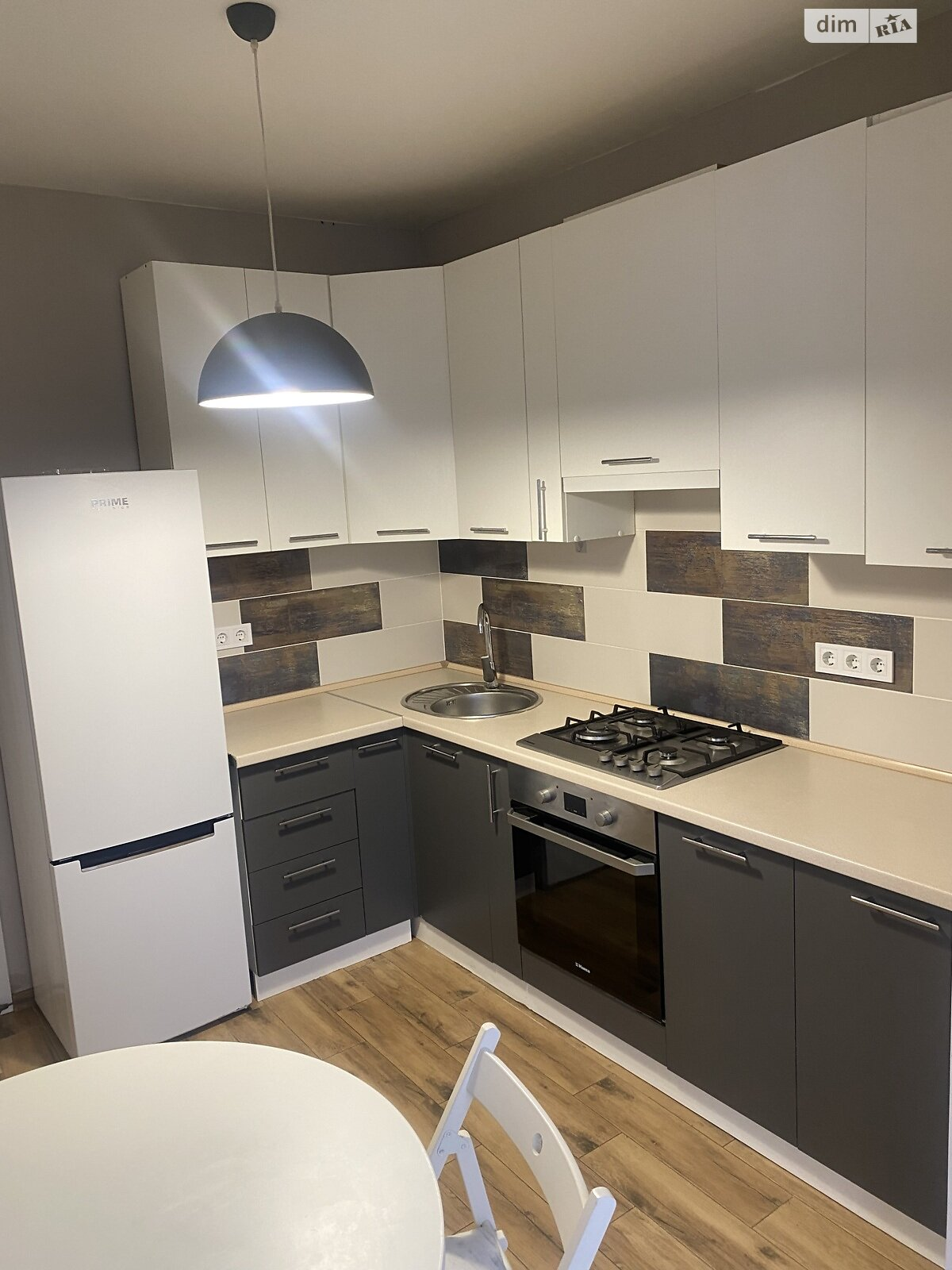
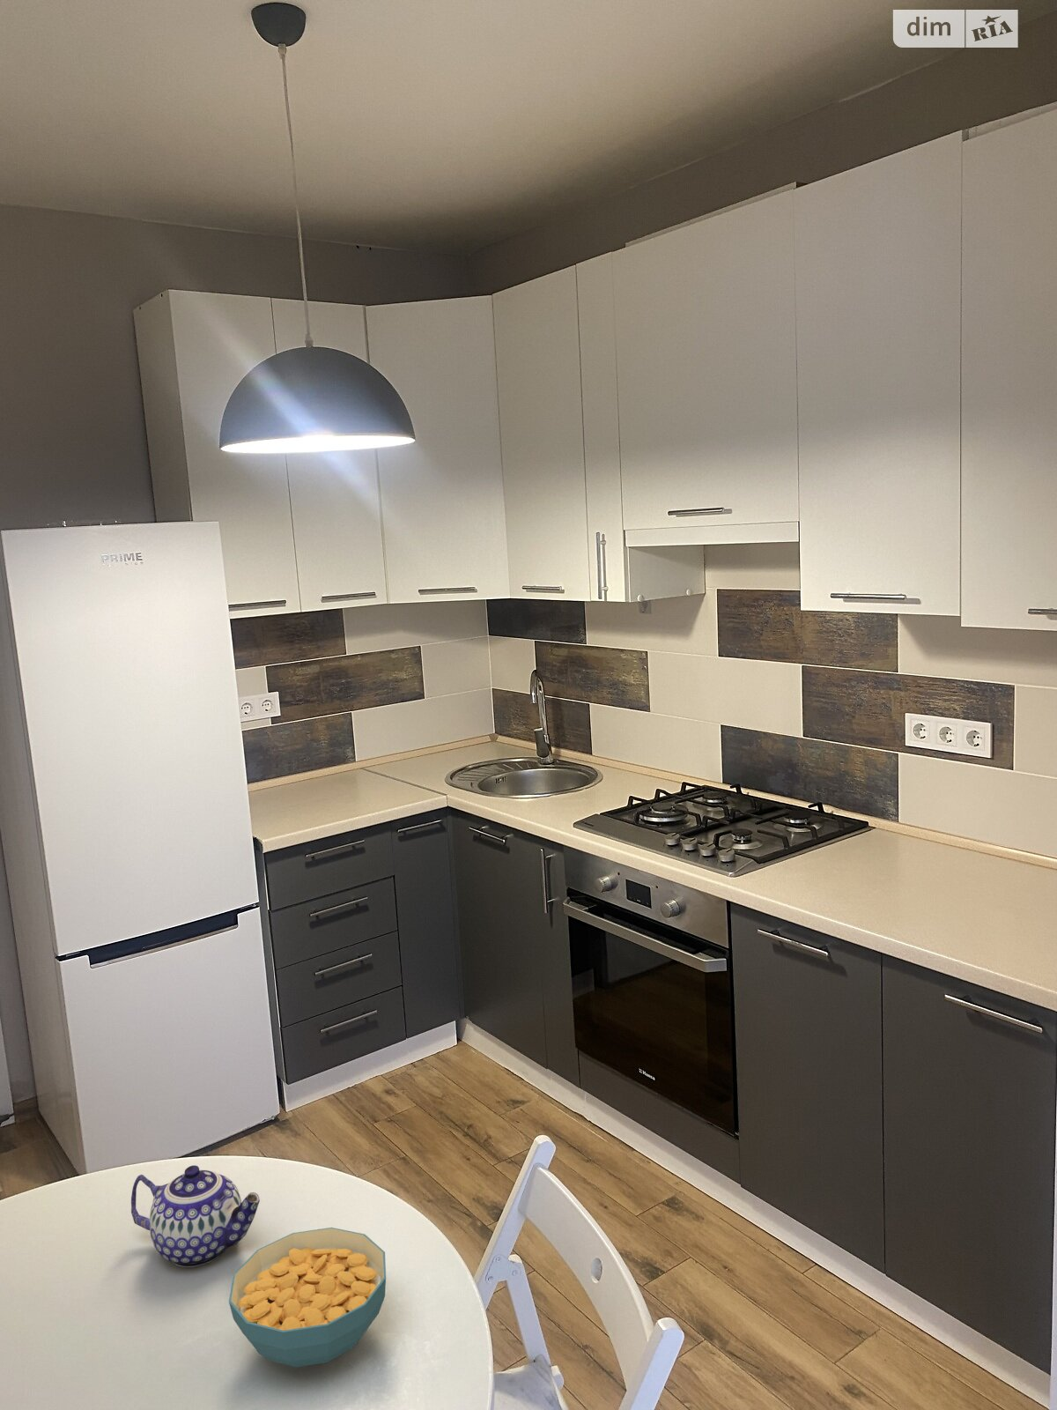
+ teapot [130,1165,261,1268]
+ cereal bowl [228,1227,386,1368]
